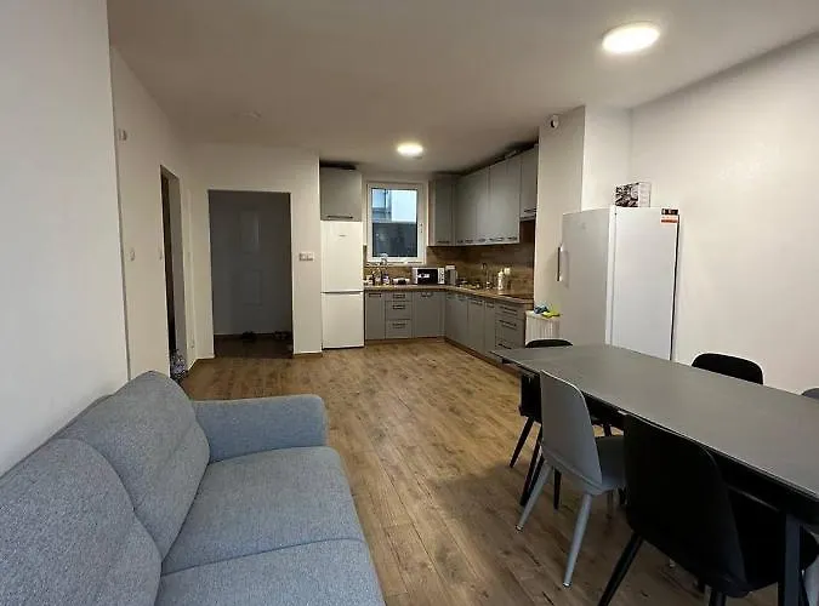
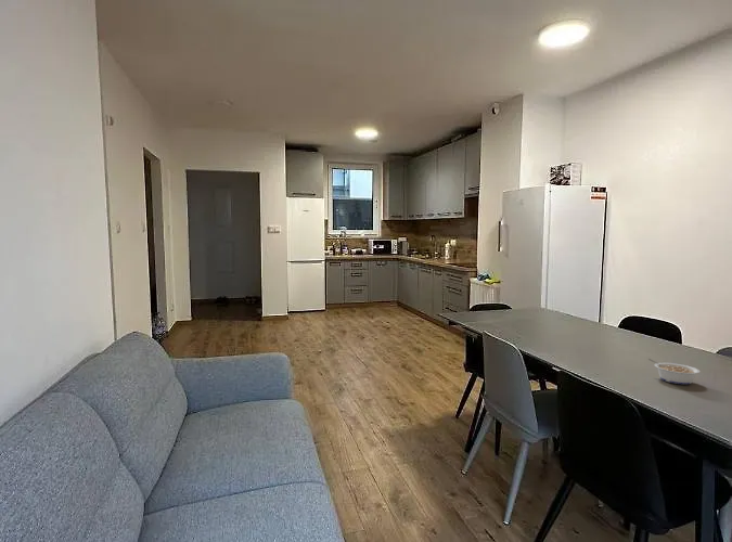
+ legume [647,358,701,385]
